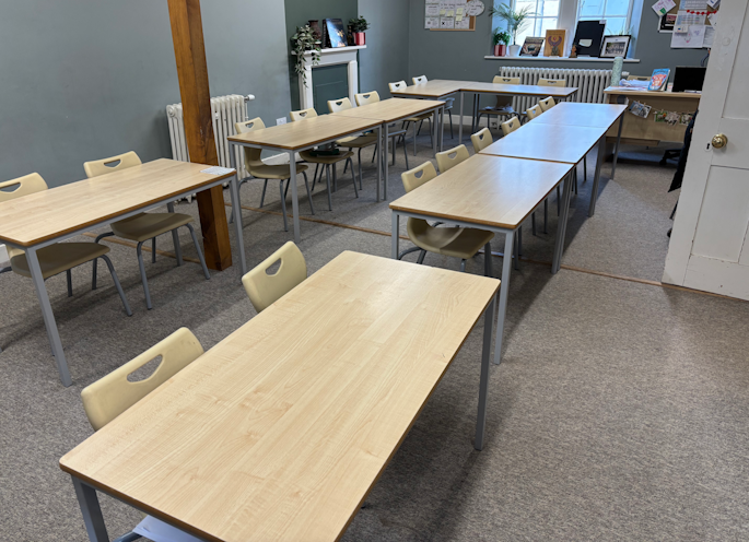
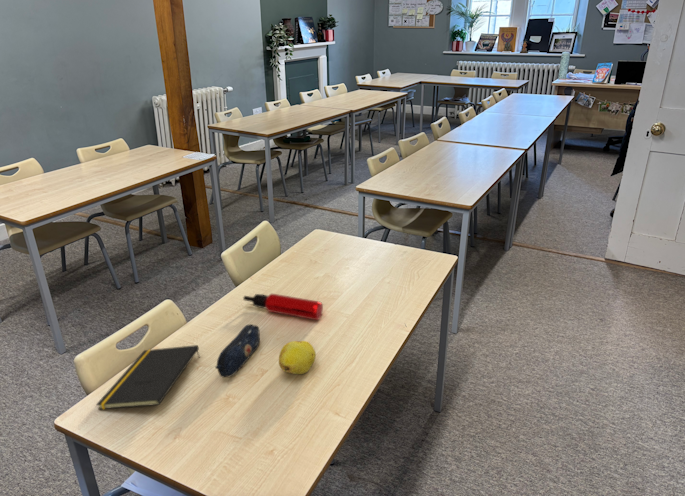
+ pencil case [214,323,261,378]
+ fruit [278,340,317,375]
+ notepad [95,344,201,410]
+ water bottle [242,293,324,321]
